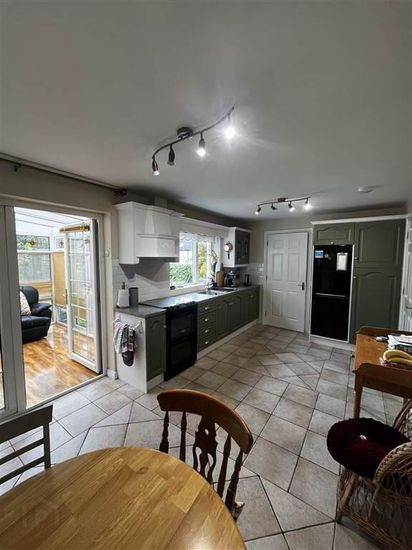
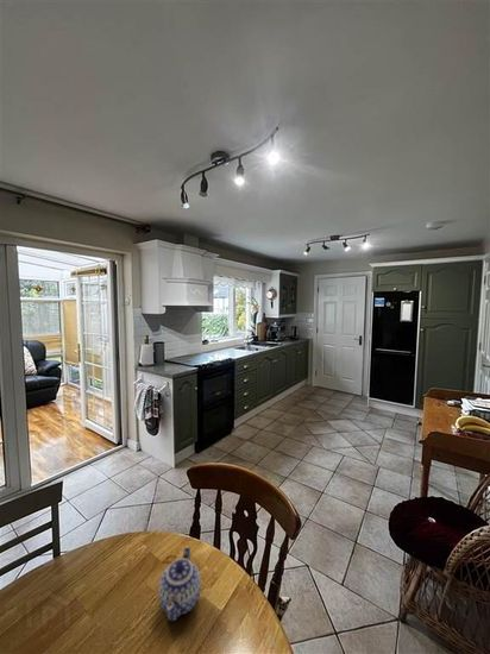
+ teapot [157,546,202,622]
